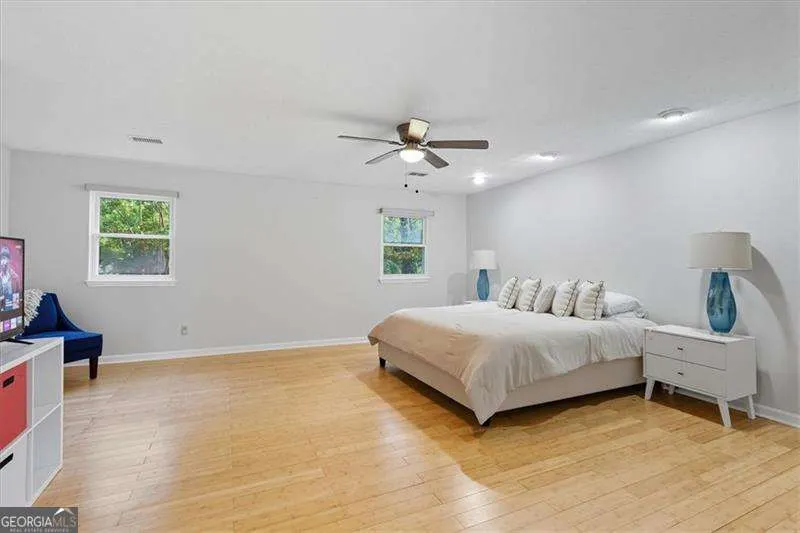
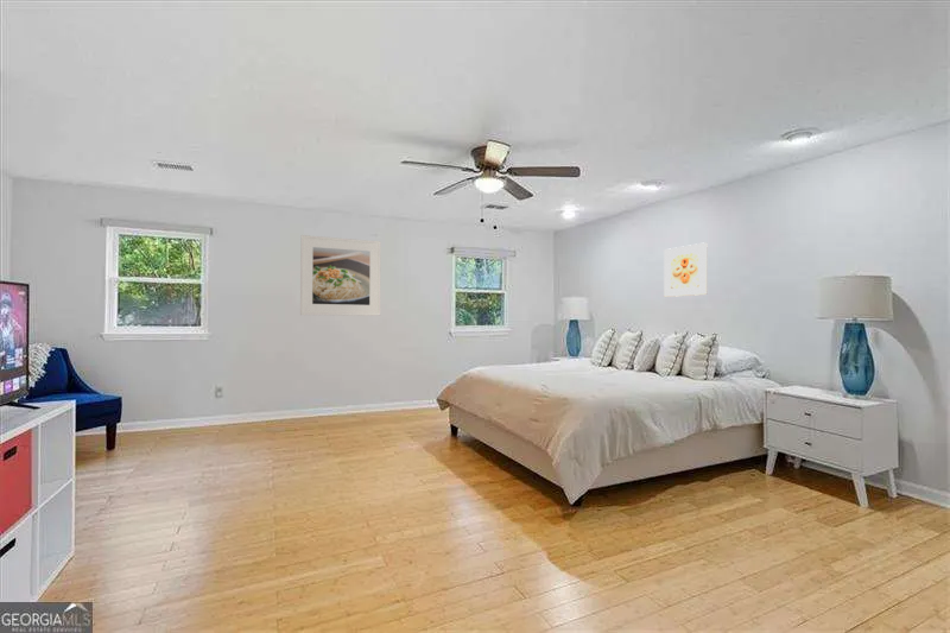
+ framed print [299,234,382,317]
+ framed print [663,242,709,298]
